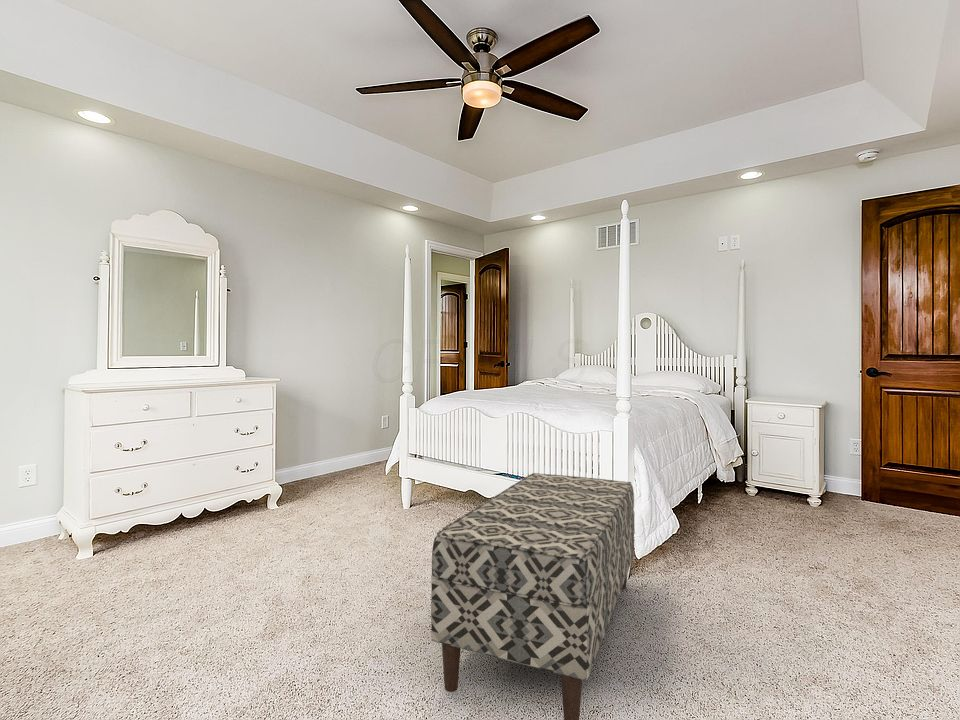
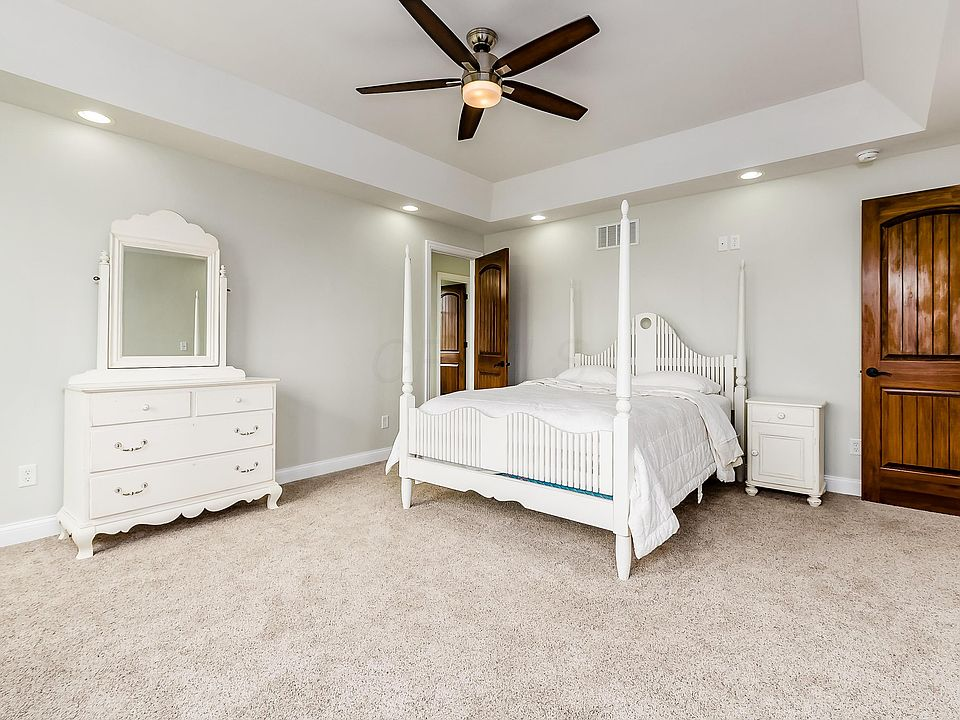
- bench [430,472,636,720]
